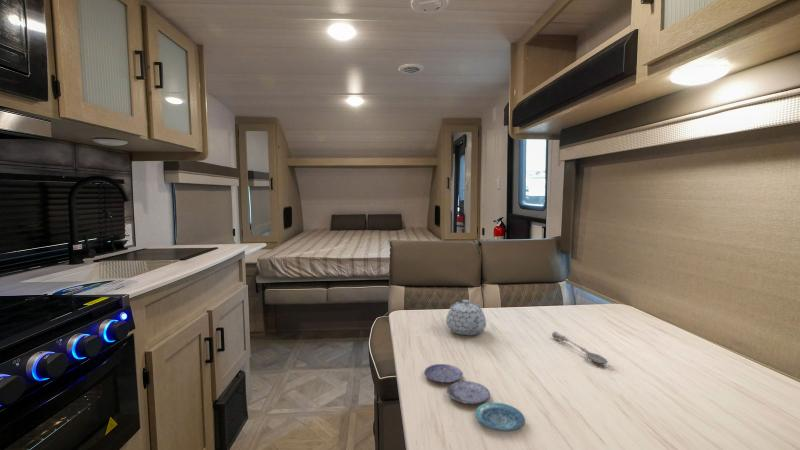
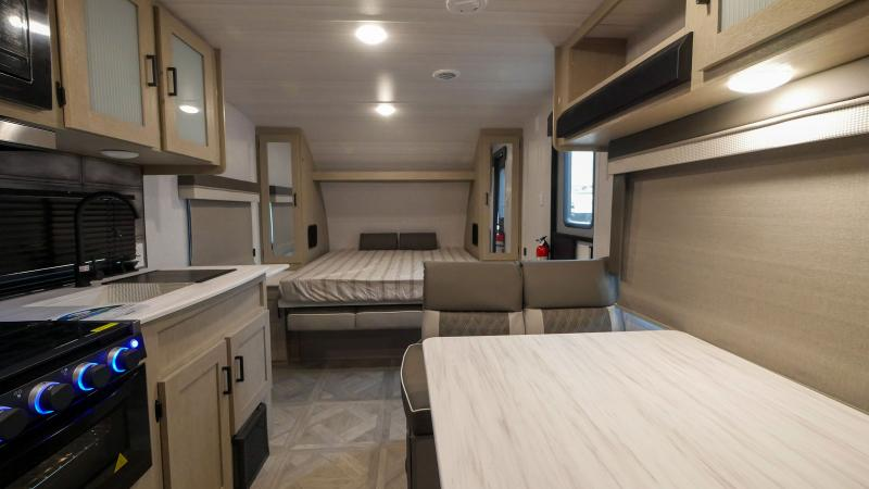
- teapot [445,299,487,336]
- soupspoon [551,330,609,365]
- plate [423,363,526,432]
